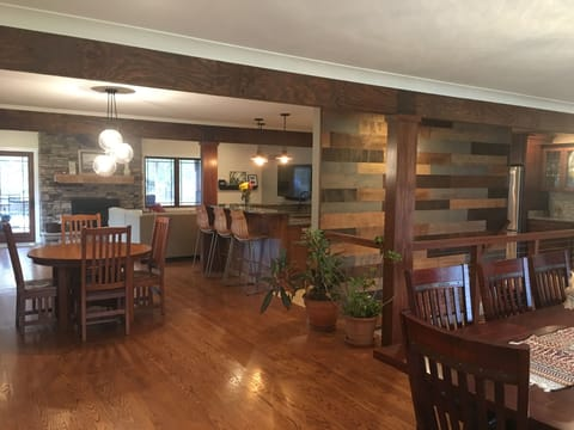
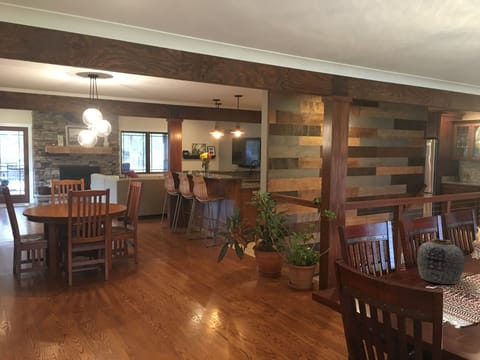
+ vase [416,238,465,285]
